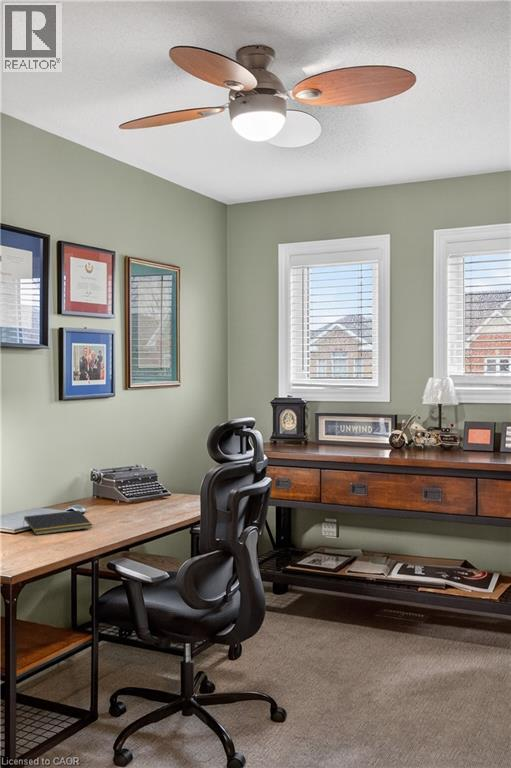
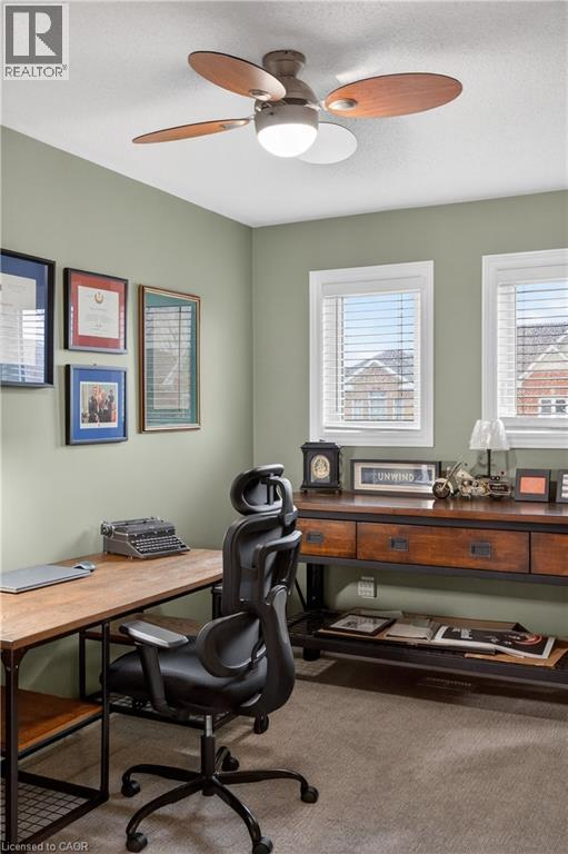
- notepad [22,509,93,536]
